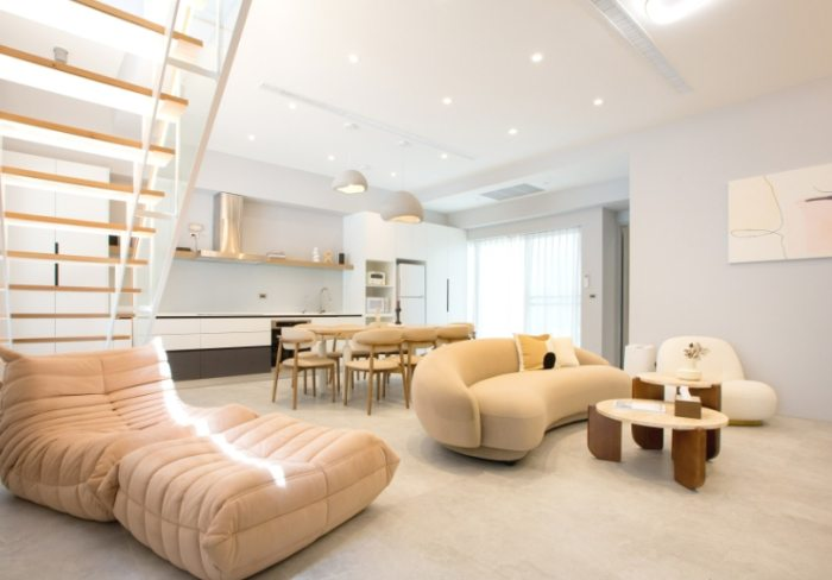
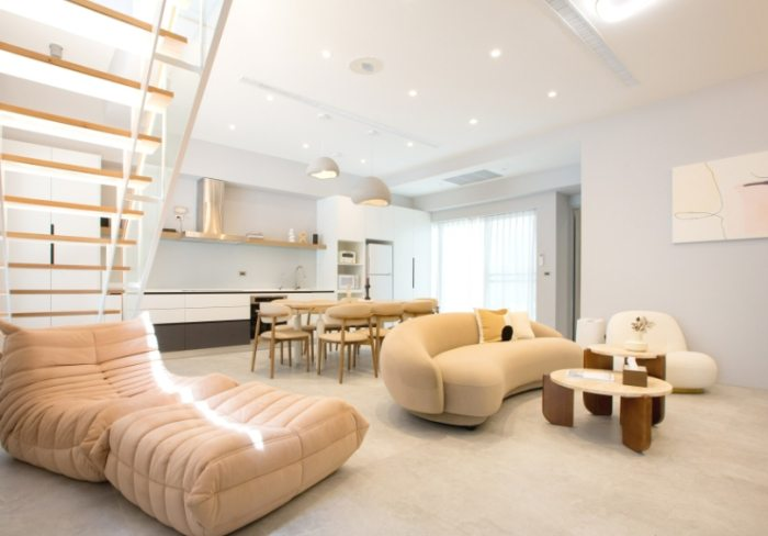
+ recessed light [346,55,385,76]
